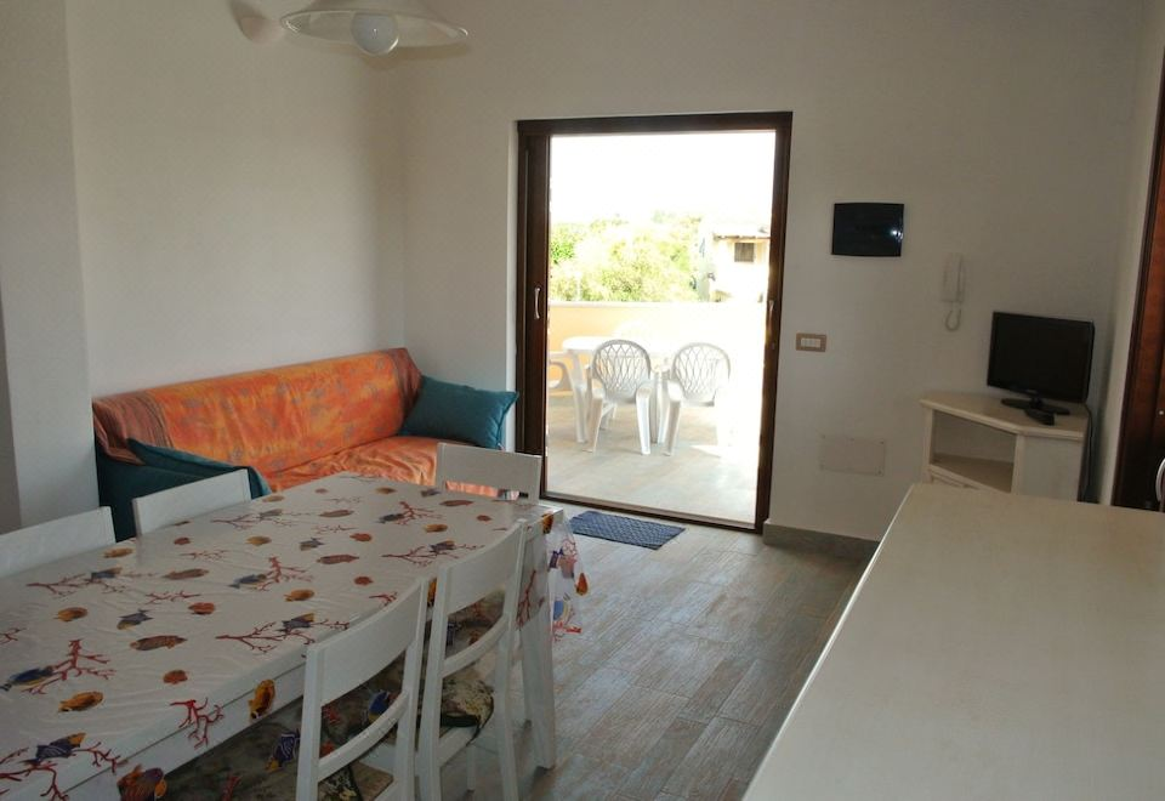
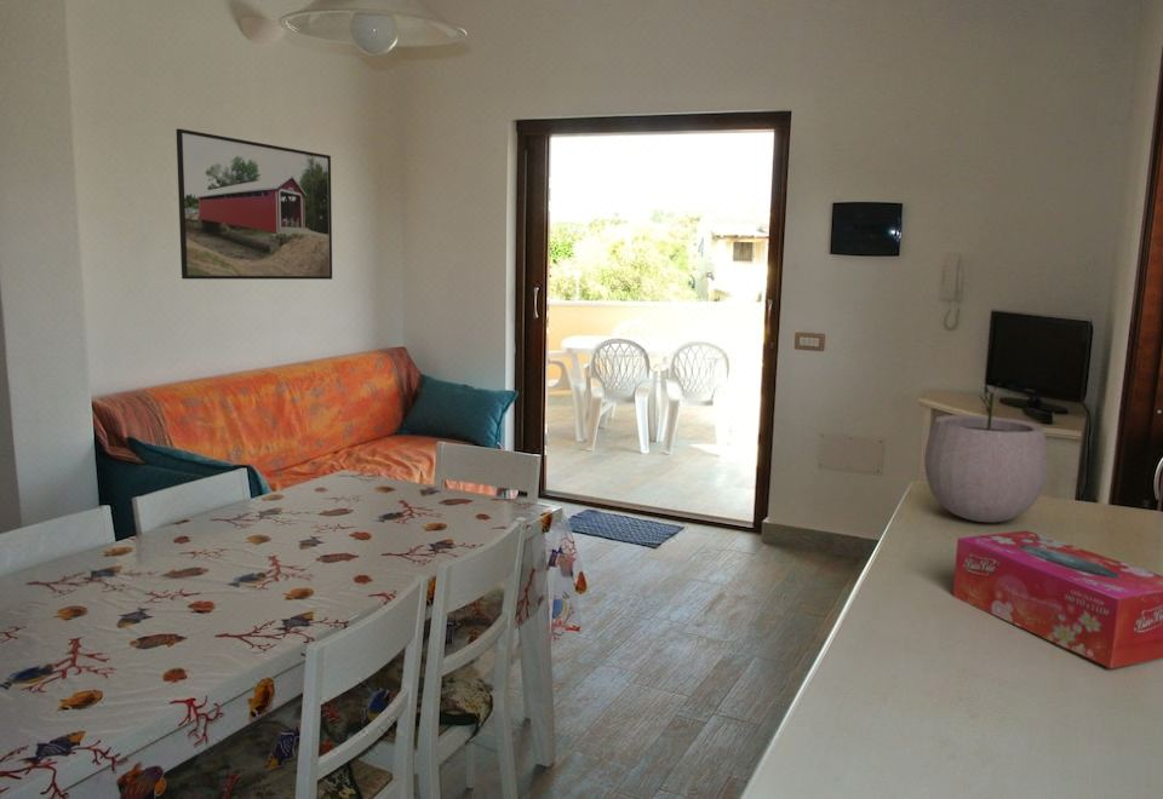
+ tissue box [952,529,1163,669]
+ plant pot [923,380,1049,523]
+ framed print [174,127,333,281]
